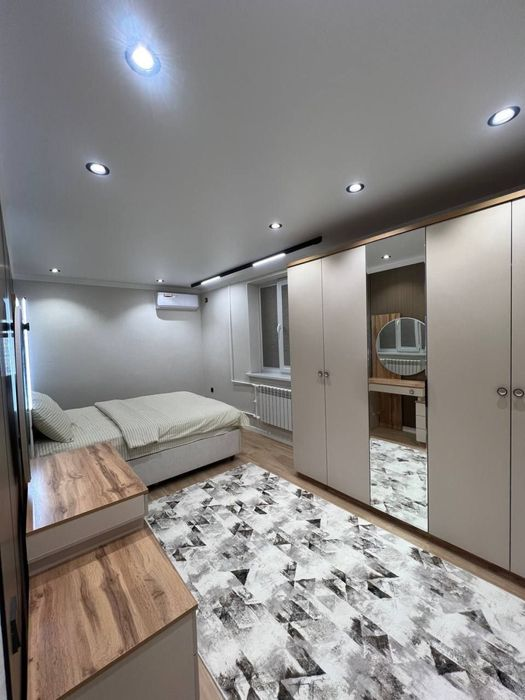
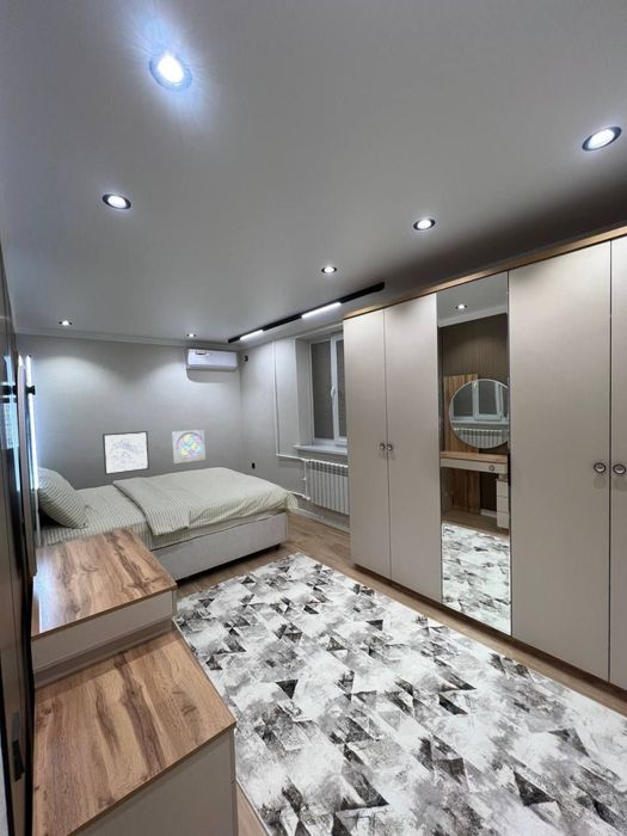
+ wall ornament [171,429,207,465]
+ wall art [102,430,150,477]
